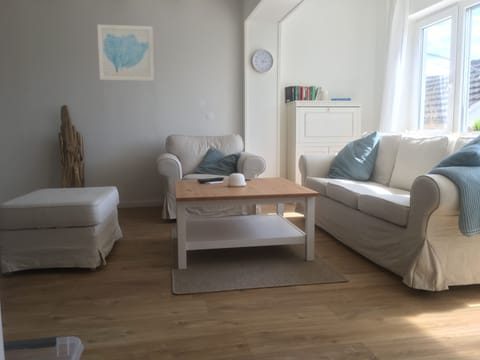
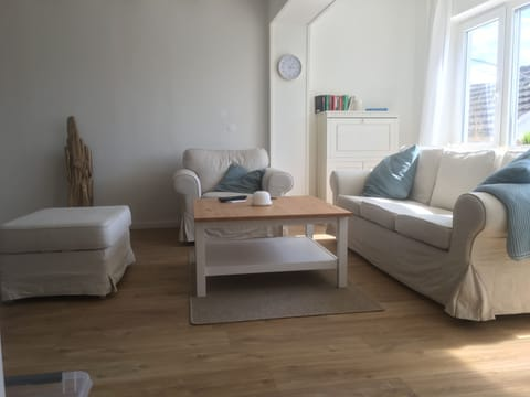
- wall art [96,23,155,82]
